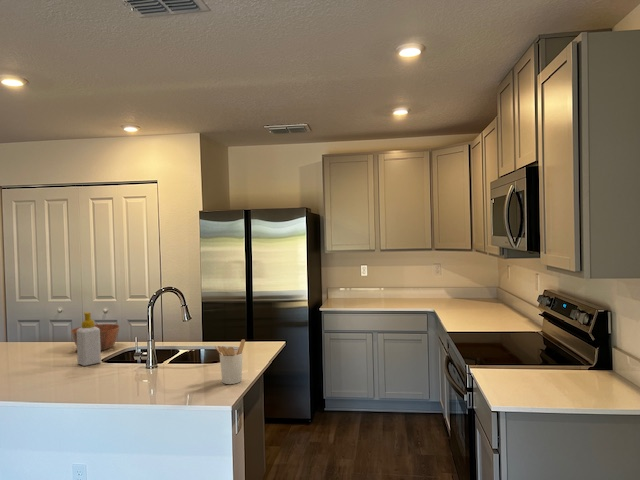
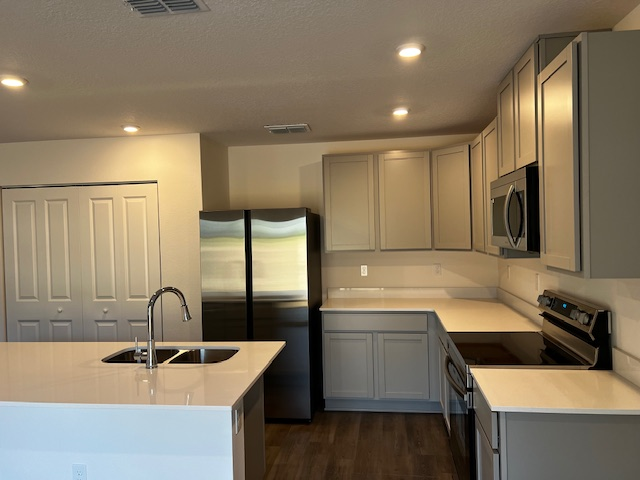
- bowl [70,323,120,351]
- soap bottle [76,311,102,367]
- utensil holder [214,339,246,385]
